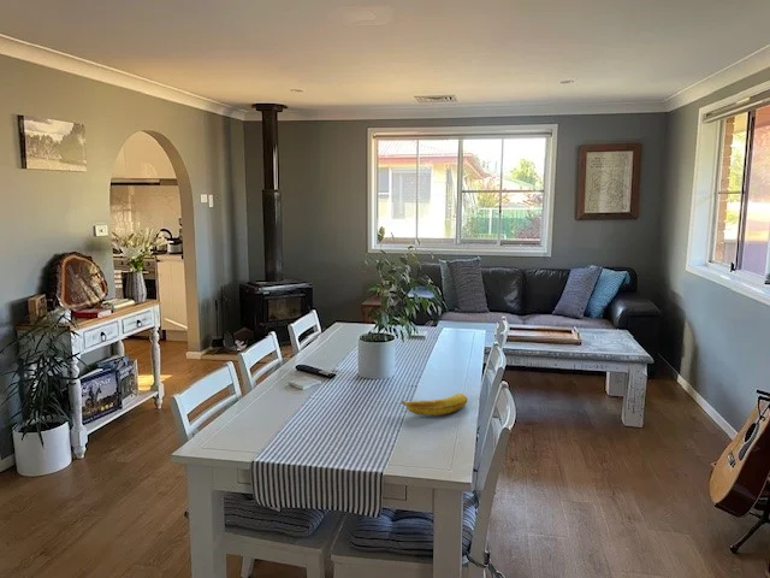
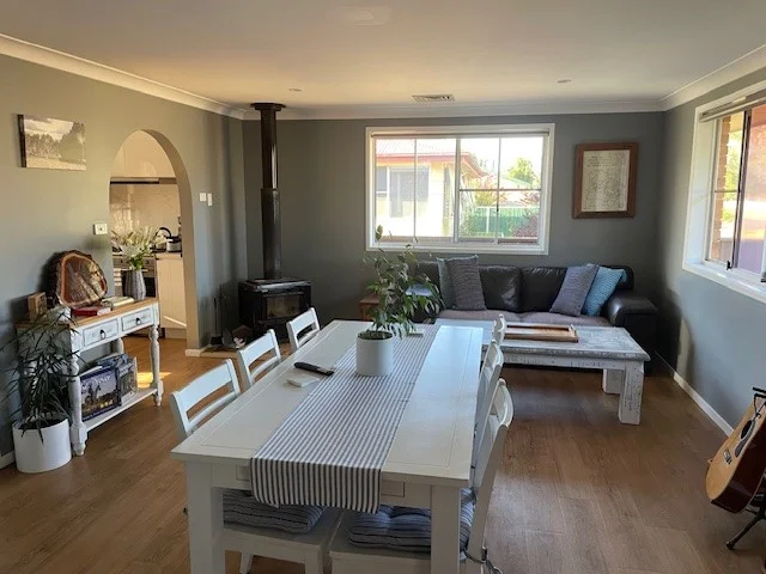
- banana [401,393,468,417]
